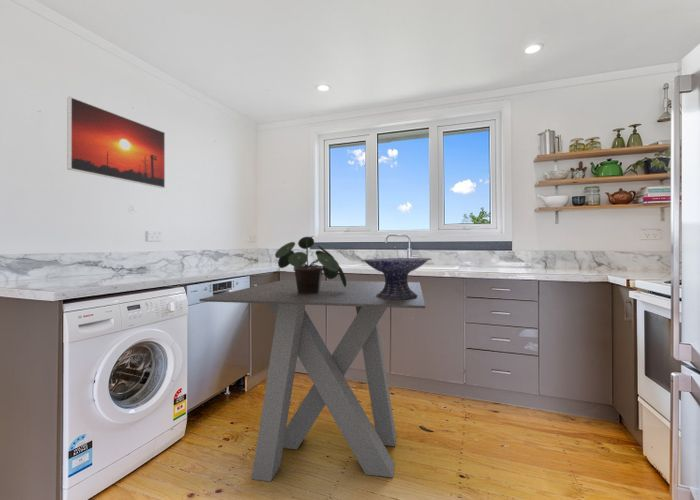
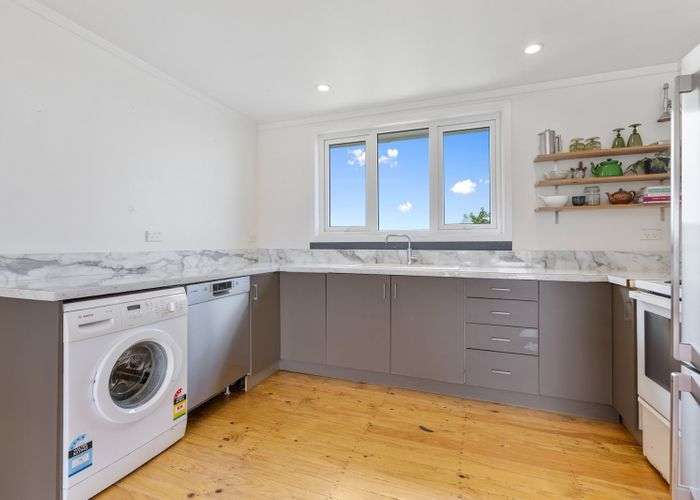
- potted plant [274,235,347,294]
- dining table [198,279,426,483]
- decorative bowl [360,257,433,299]
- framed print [66,96,166,189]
